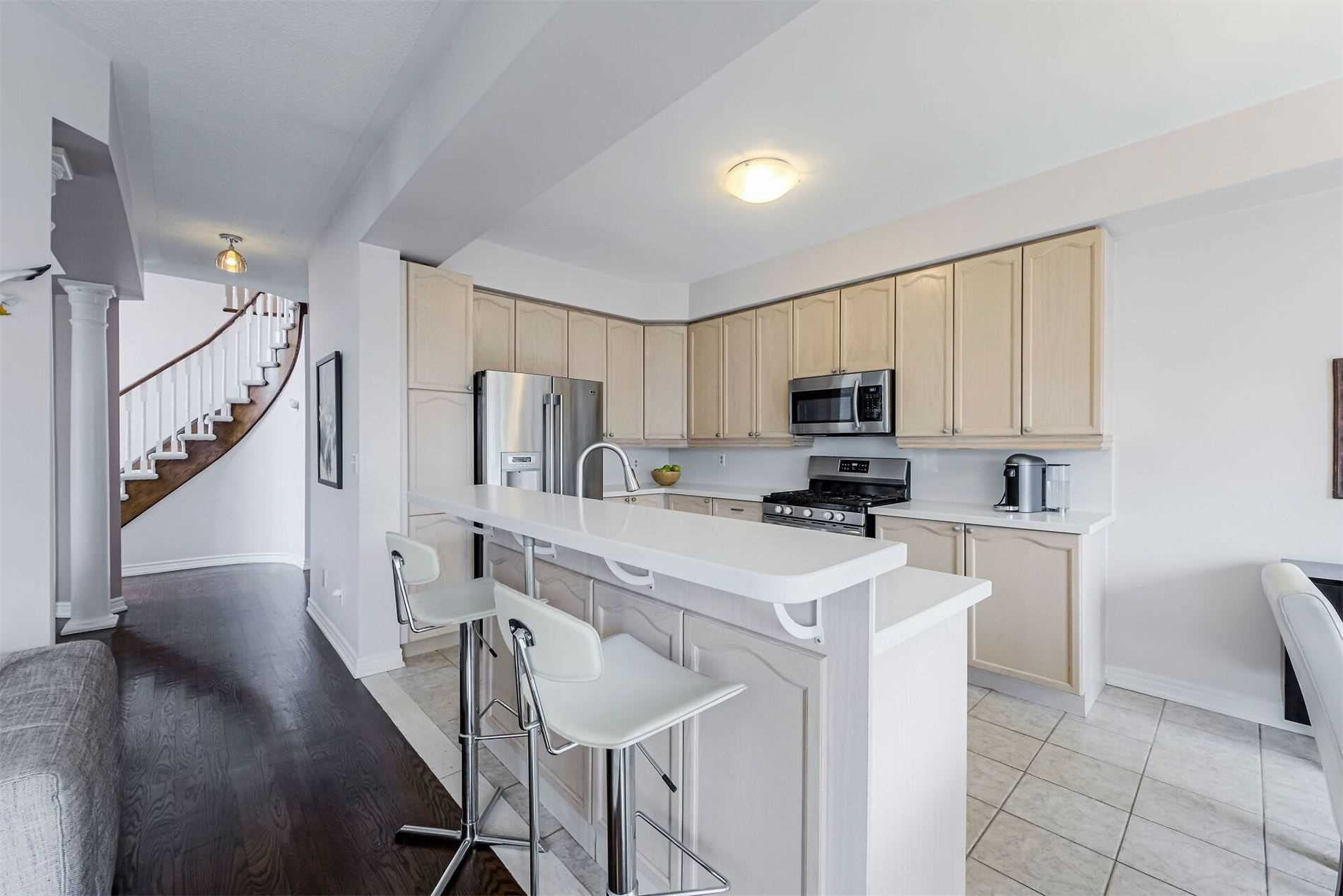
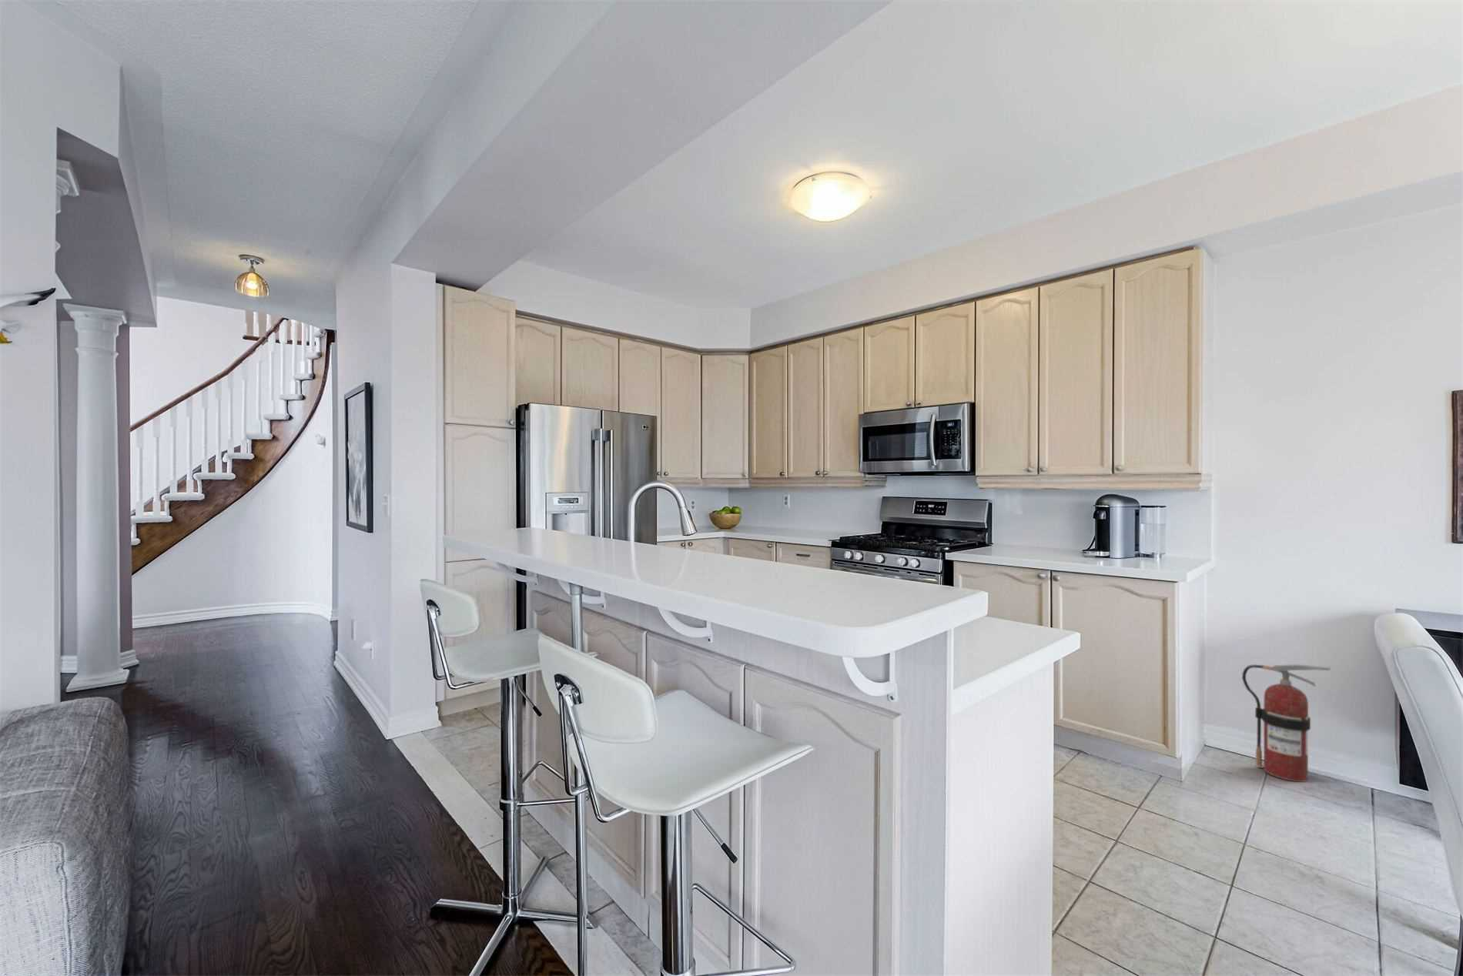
+ fire extinguisher [1241,663,1332,783]
